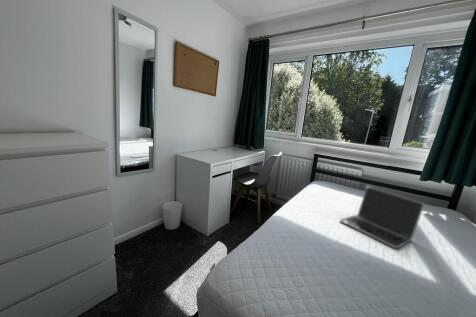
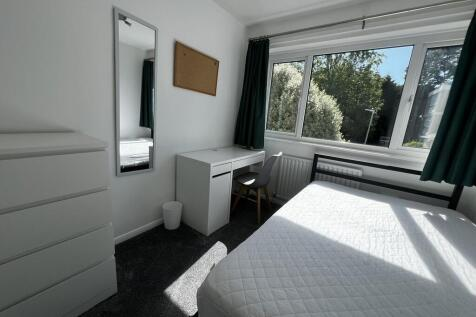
- laptop [339,185,426,250]
